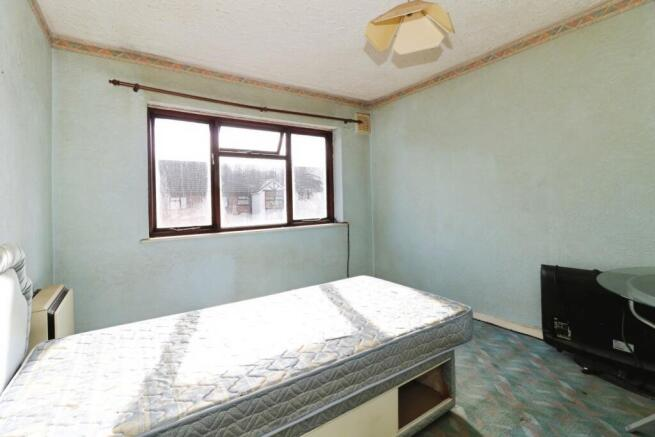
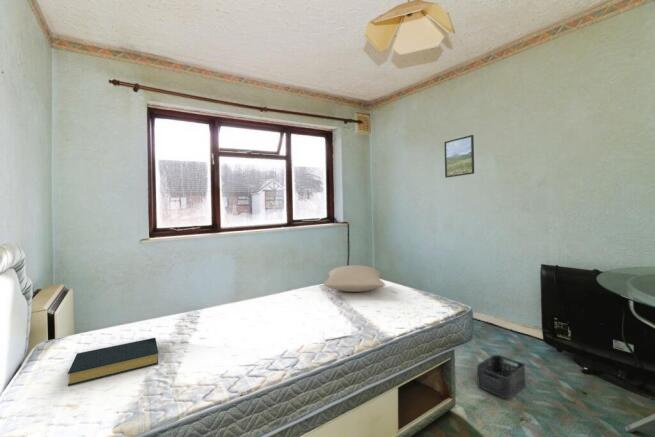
+ pillow [322,264,386,293]
+ storage bin [476,354,526,399]
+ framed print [443,134,475,179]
+ hardback book [67,337,159,387]
